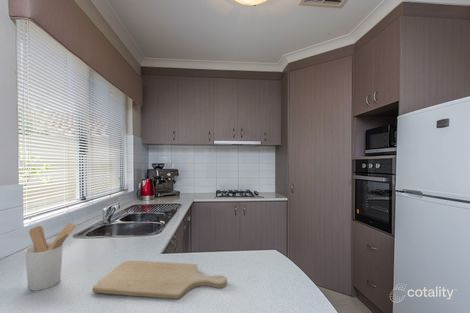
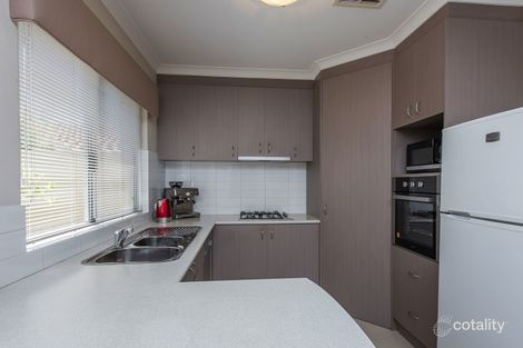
- chopping board [91,260,228,300]
- utensil holder [24,222,78,292]
